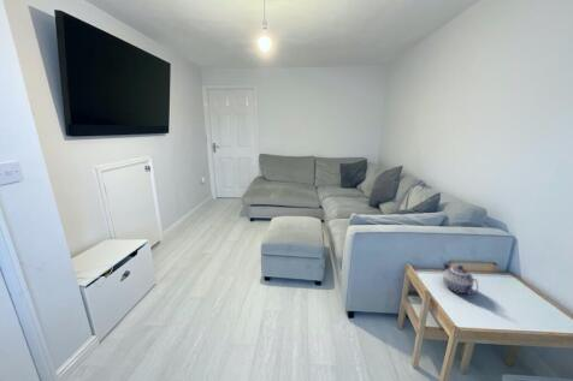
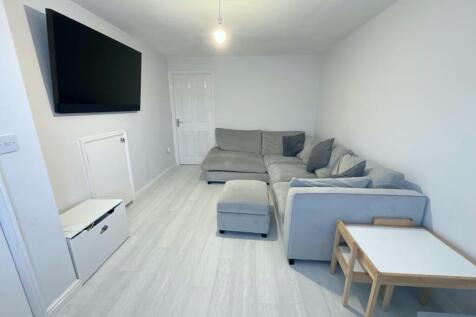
- teapot [442,261,479,297]
